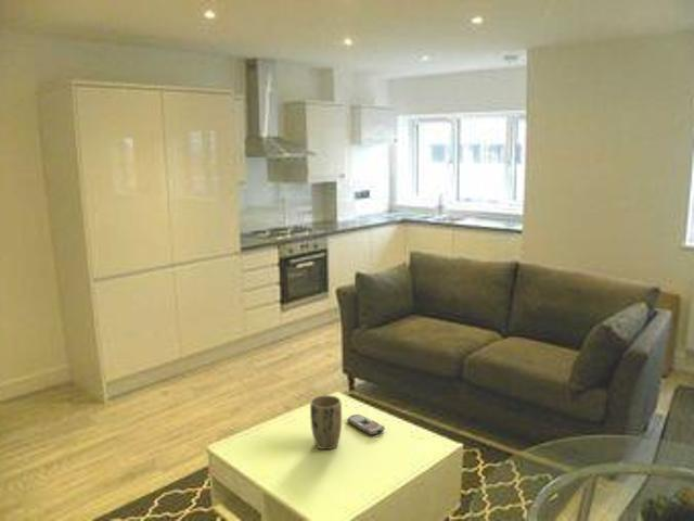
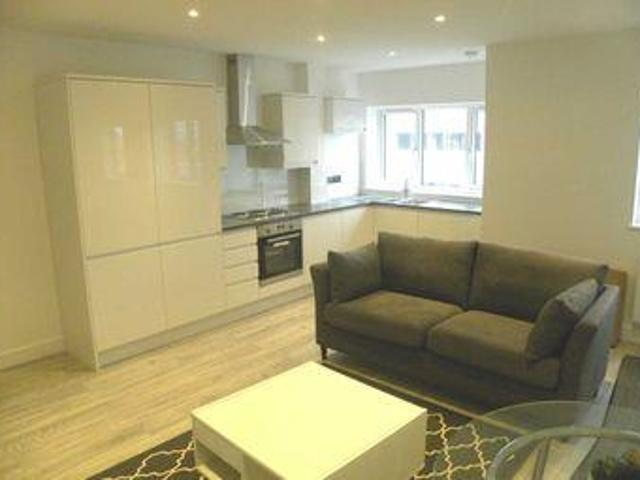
- plant pot [309,394,343,450]
- remote control [346,414,386,436]
